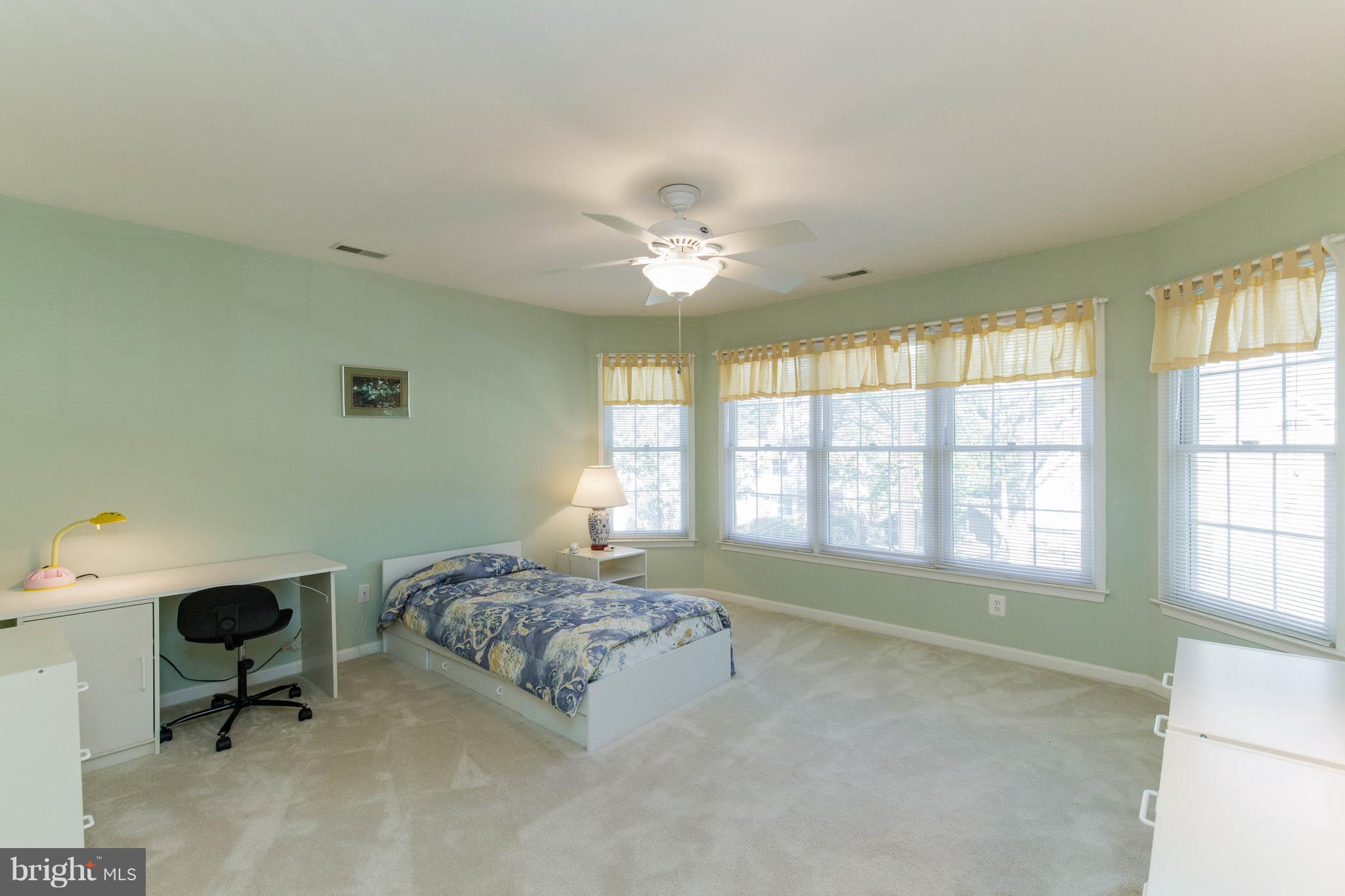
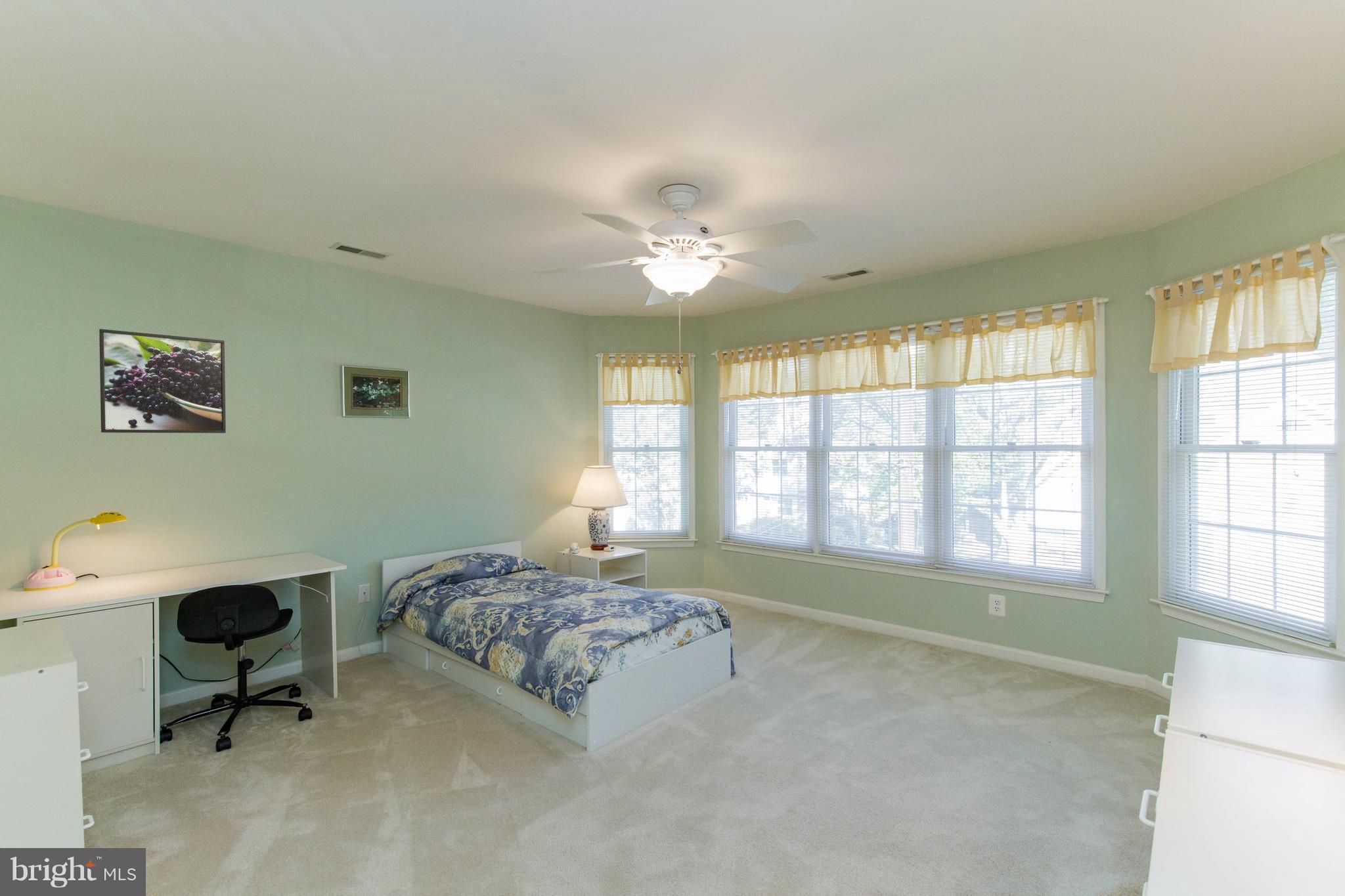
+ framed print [99,328,227,434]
